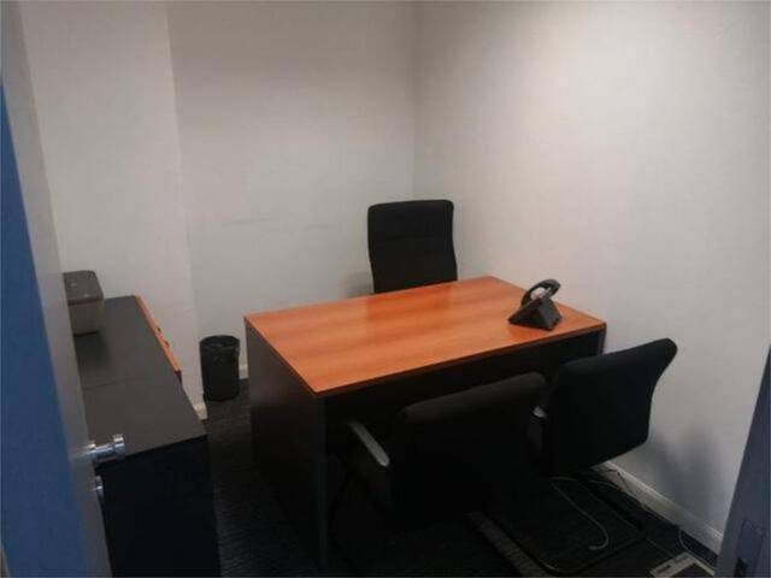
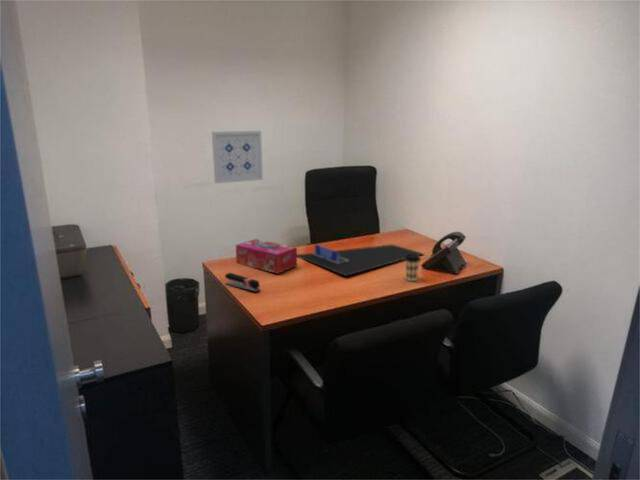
+ wall art [211,130,264,184]
+ tissue box [235,238,298,275]
+ desk organizer [297,243,425,277]
+ coffee cup [404,254,422,282]
+ stapler [224,272,261,293]
